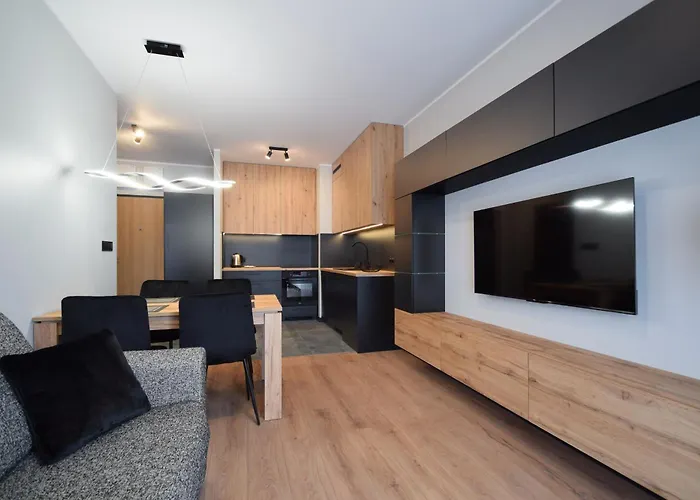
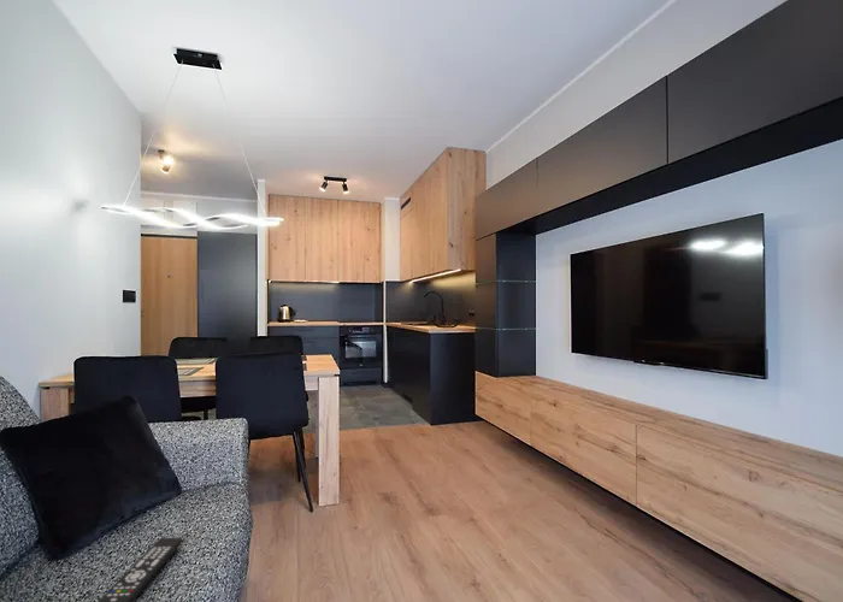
+ remote control [98,537,183,602]
